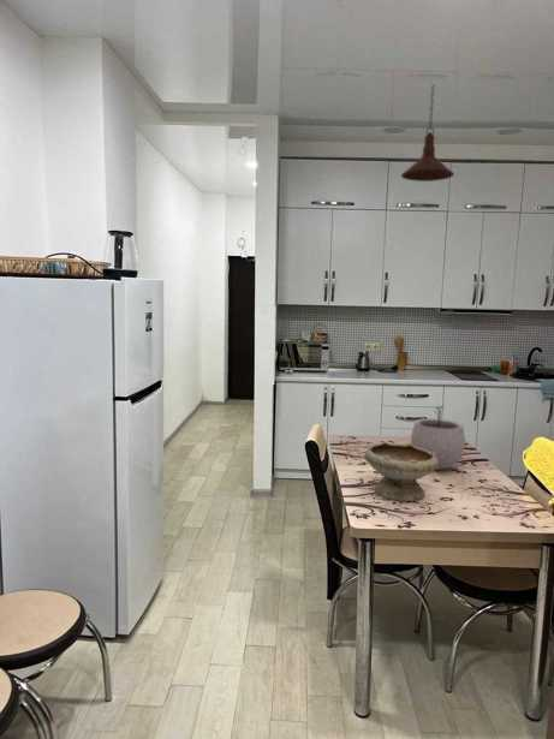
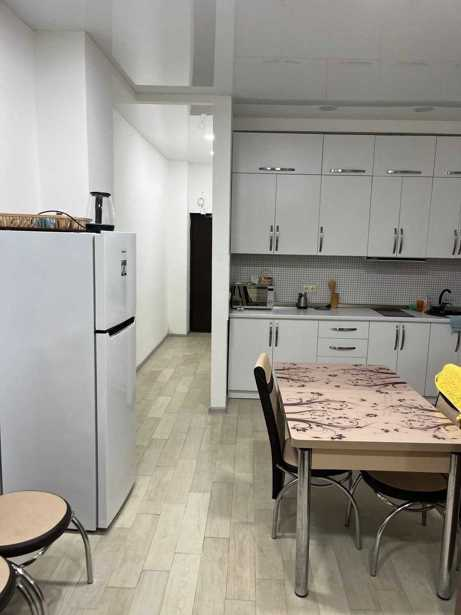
- bowl [363,441,437,502]
- pendant light [400,84,455,183]
- plant pot [410,403,466,470]
